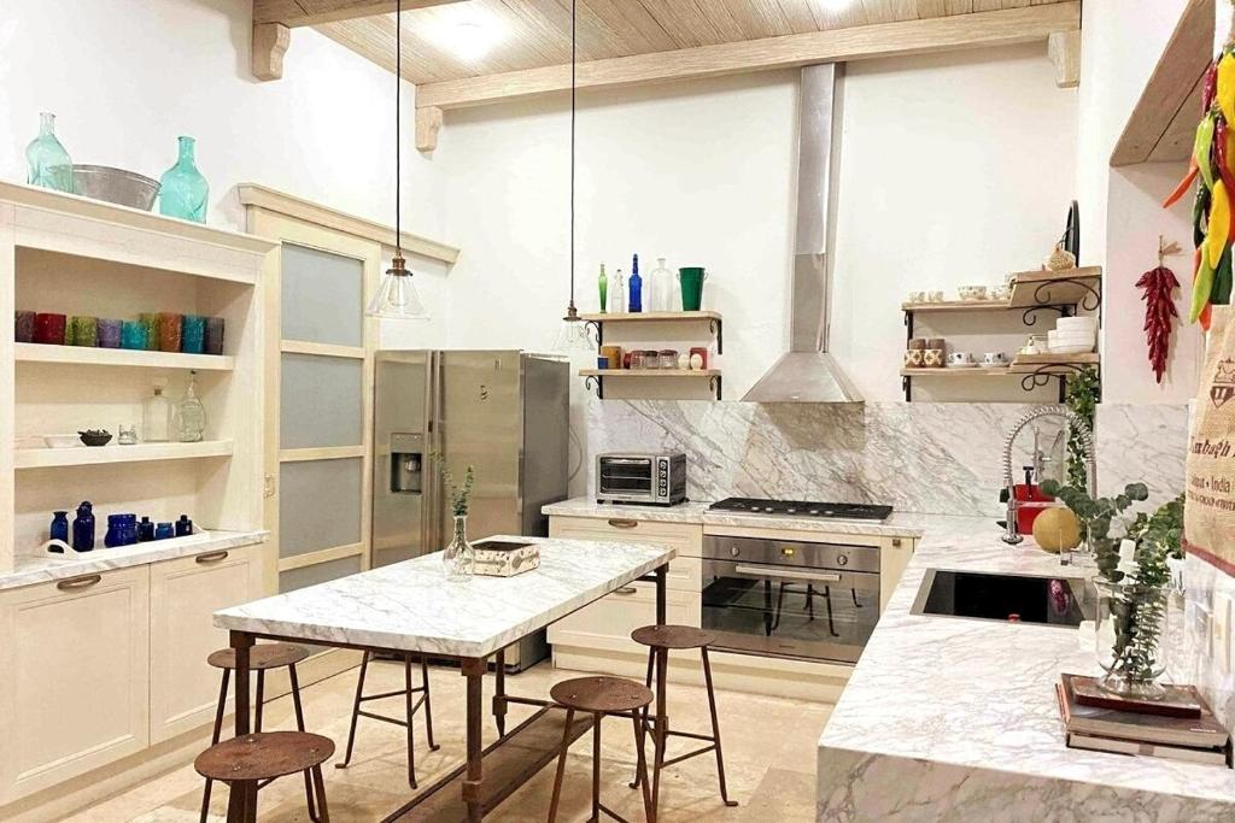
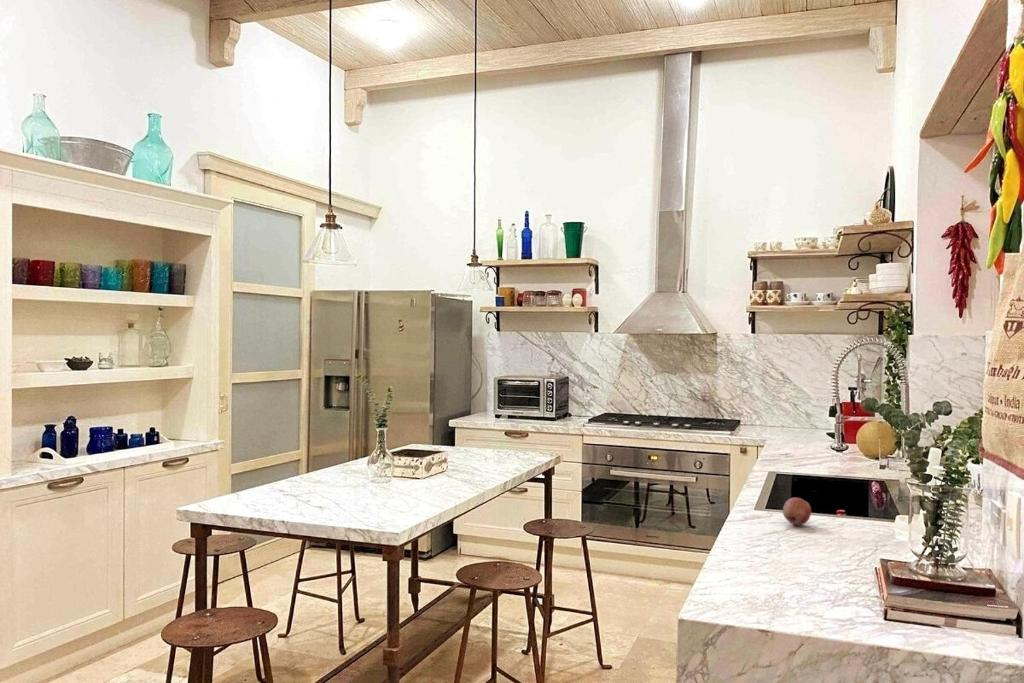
+ fruit [782,497,812,526]
